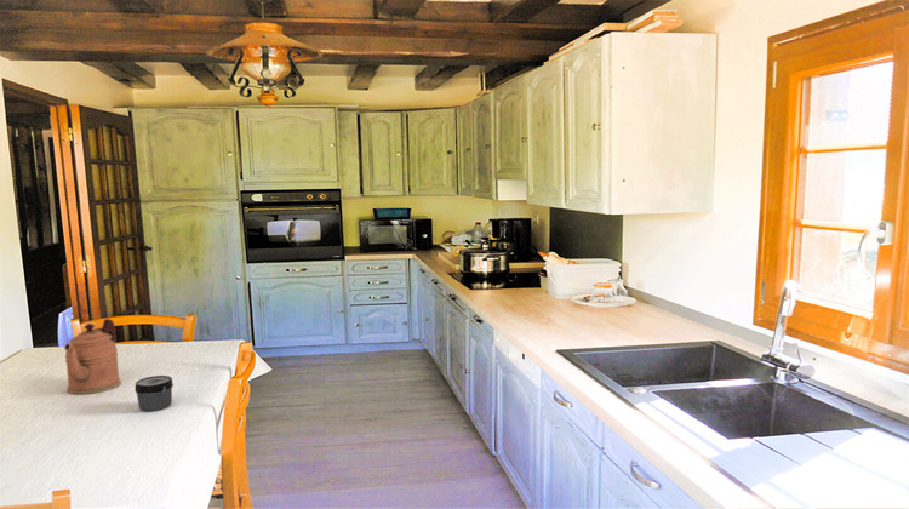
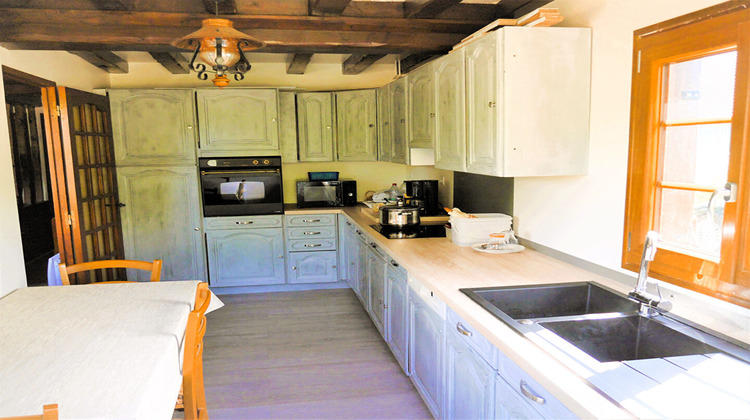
- coffeepot [63,318,122,395]
- jar [135,374,175,412]
